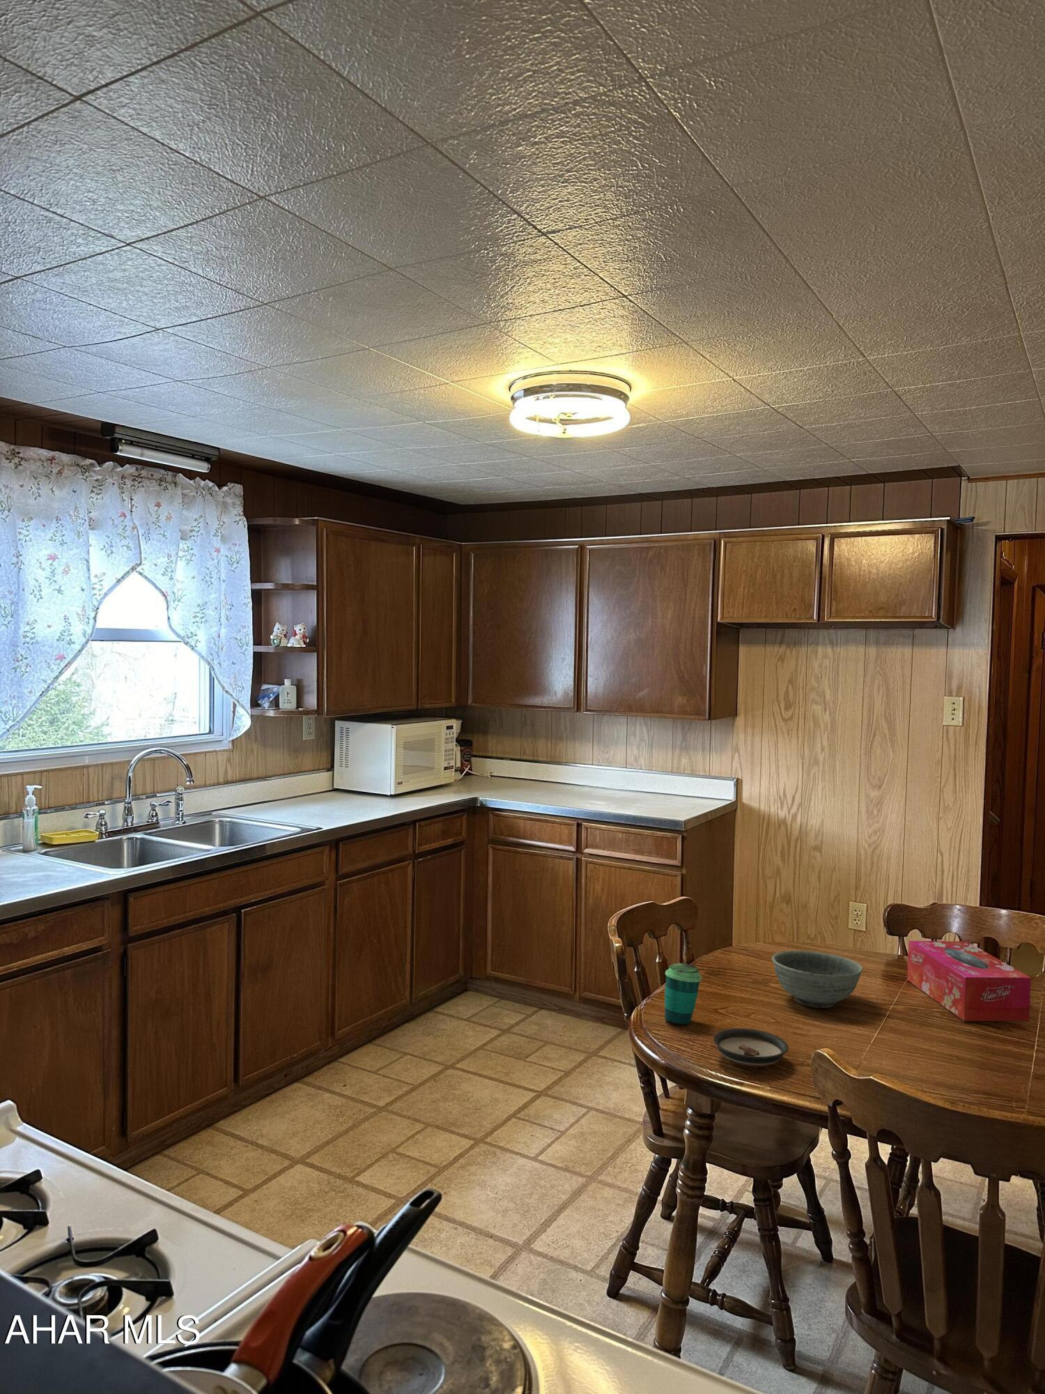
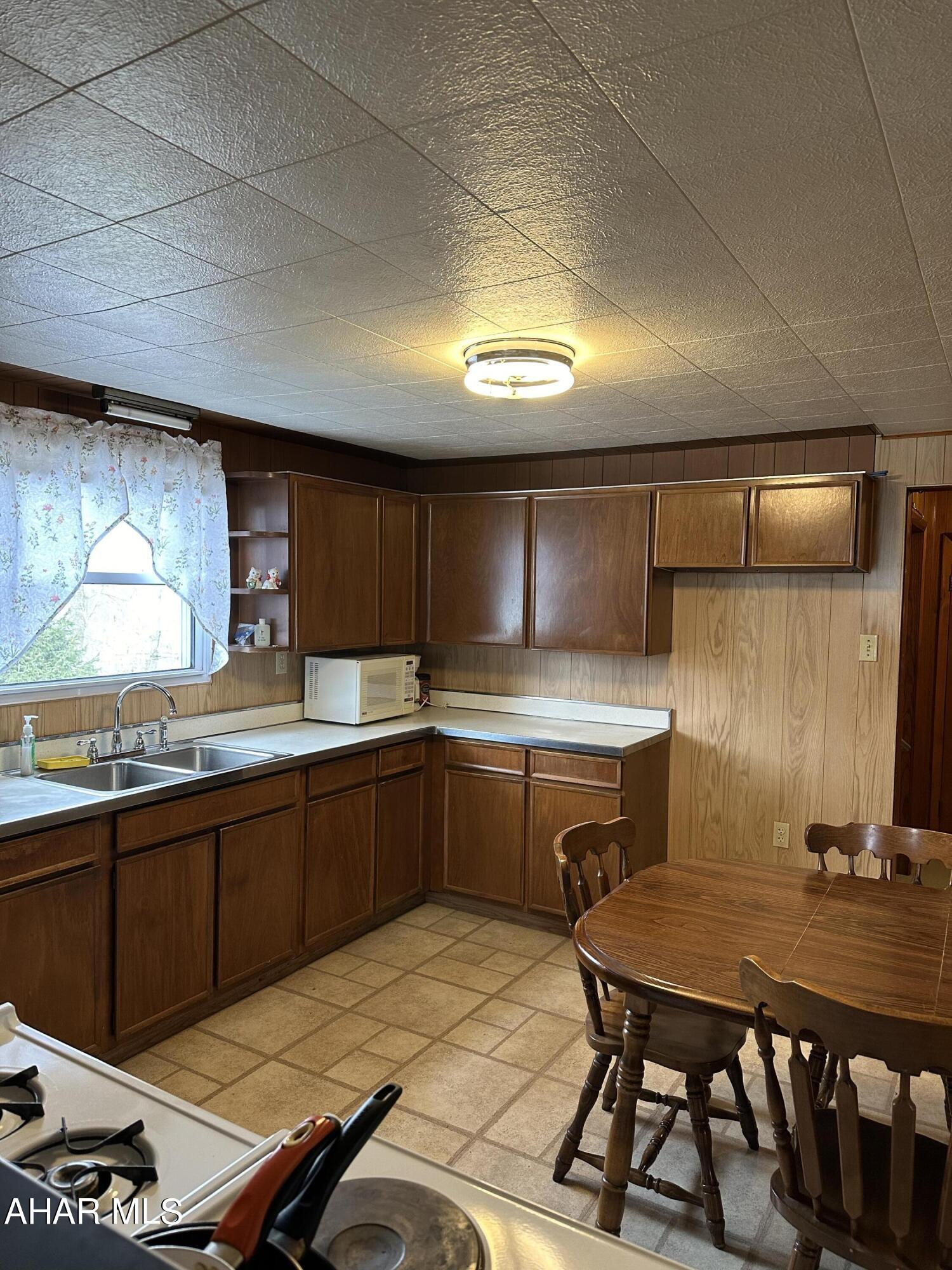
- saucer [712,1027,789,1068]
- cup [664,963,703,1026]
- bowl [772,951,864,1009]
- tissue box [907,941,1032,1022]
